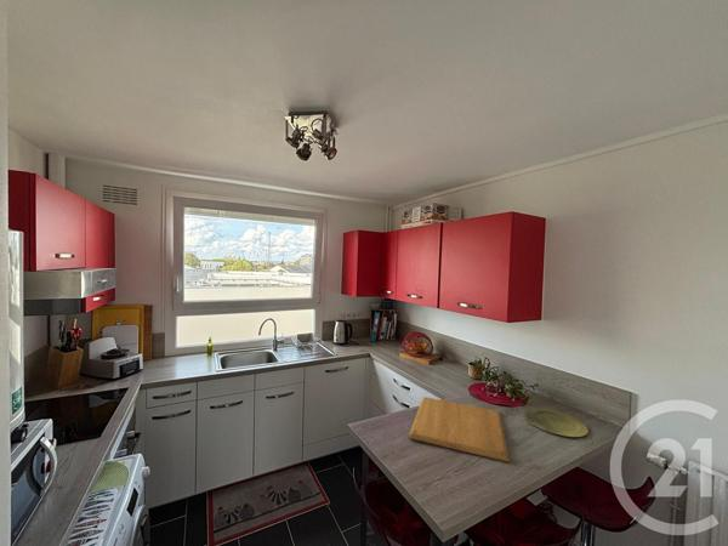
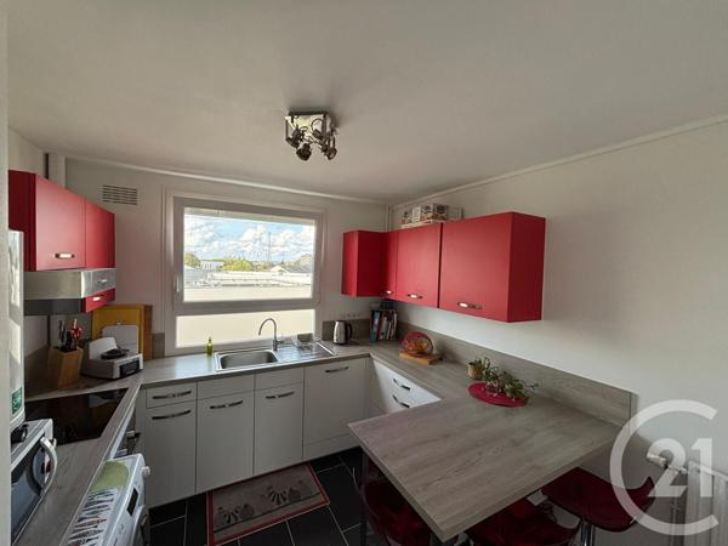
- plate [524,408,590,438]
- chopping board [408,396,511,463]
